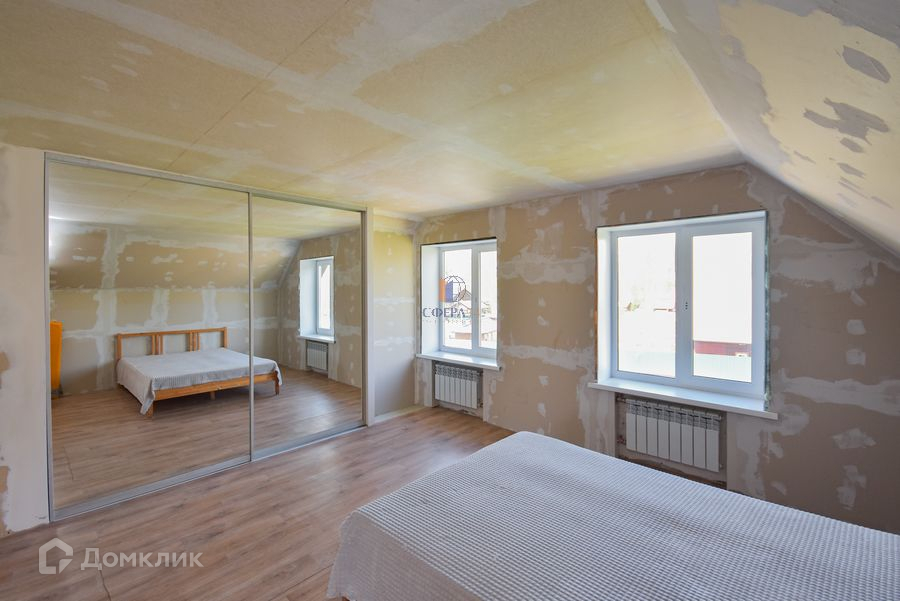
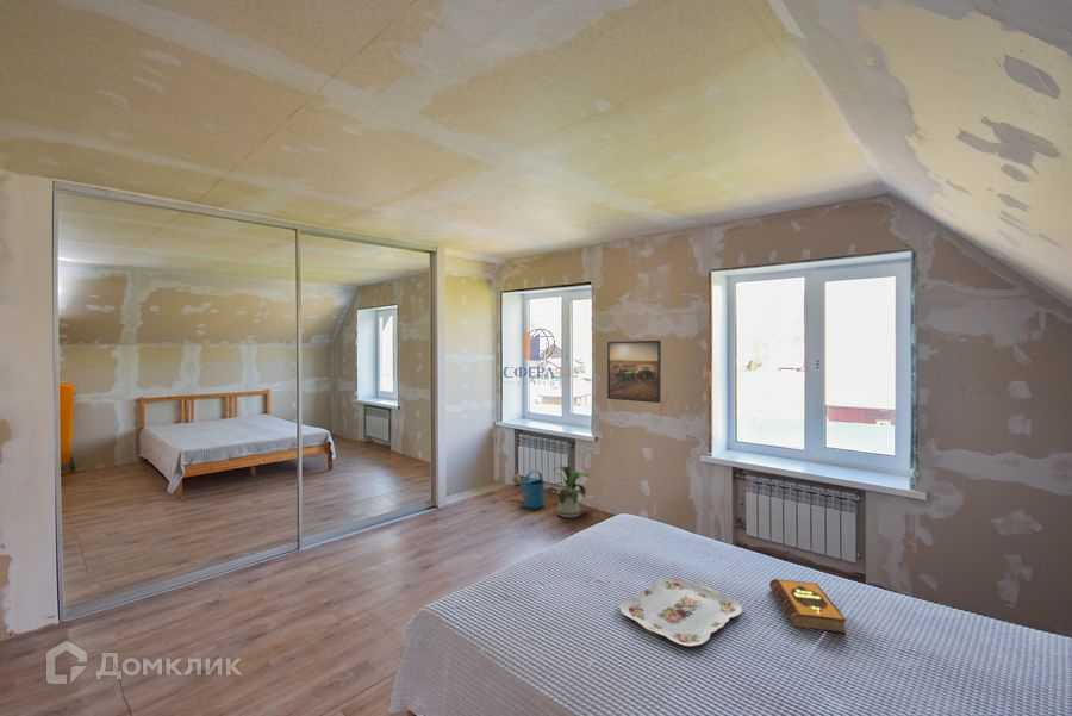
+ house plant [550,465,591,519]
+ hardback book [768,578,848,635]
+ watering can [512,469,546,510]
+ serving tray [618,577,743,648]
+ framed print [606,340,662,404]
